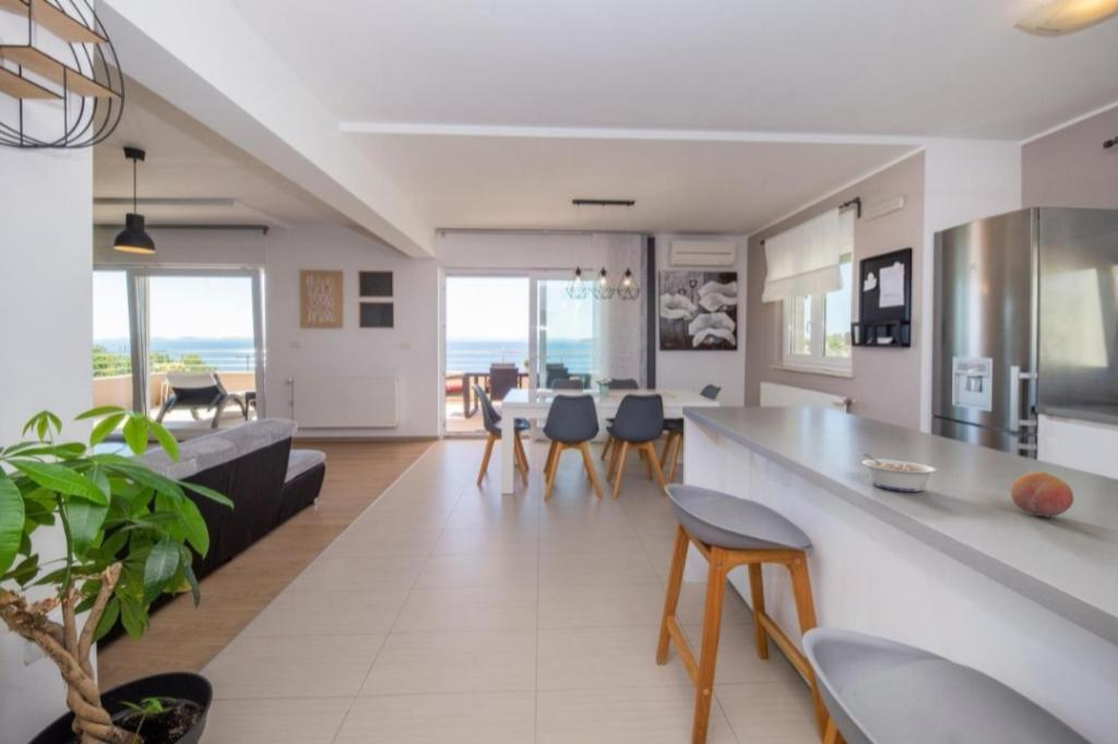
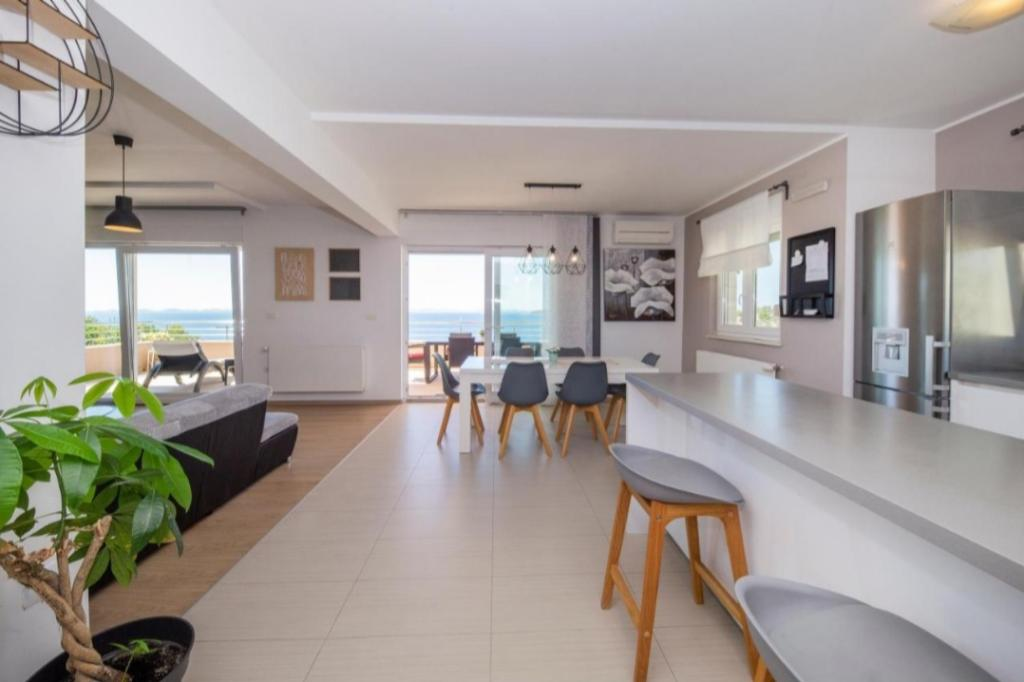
- fruit [1010,471,1074,517]
- legume [861,452,938,493]
